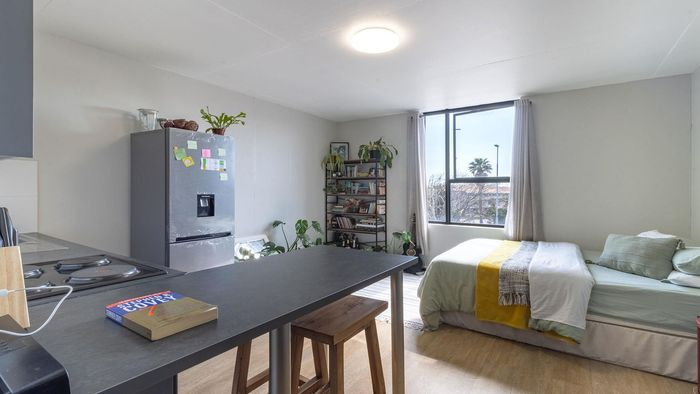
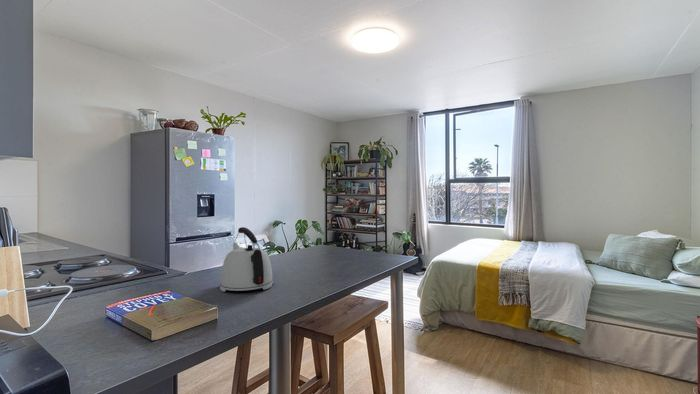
+ kettle [219,226,274,293]
